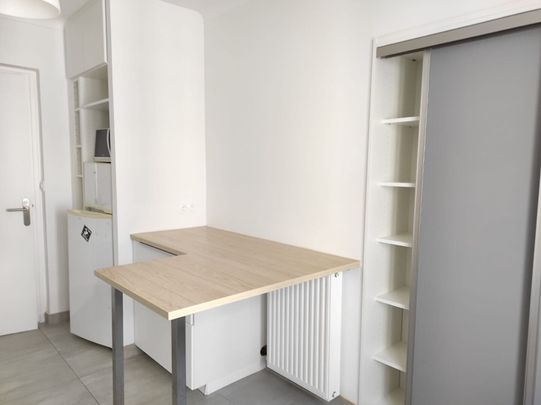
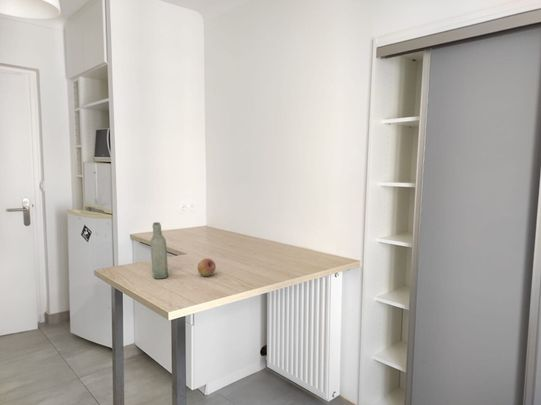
+ fruit [196,258,217,277]
+ bottle [149,221,169,280]
